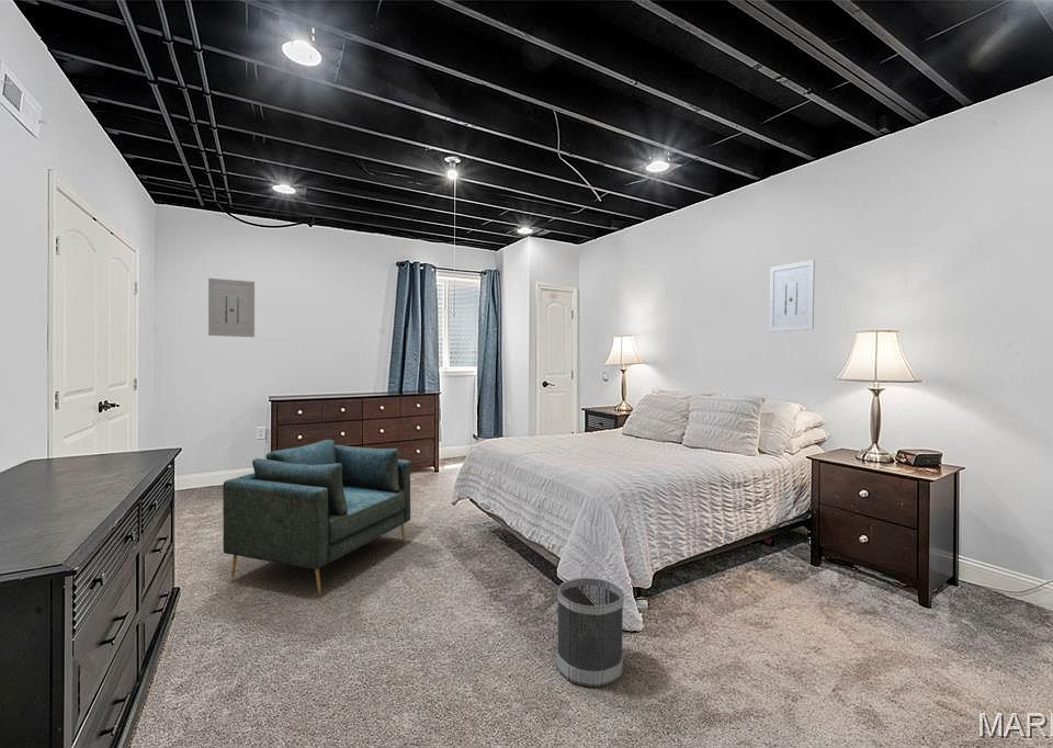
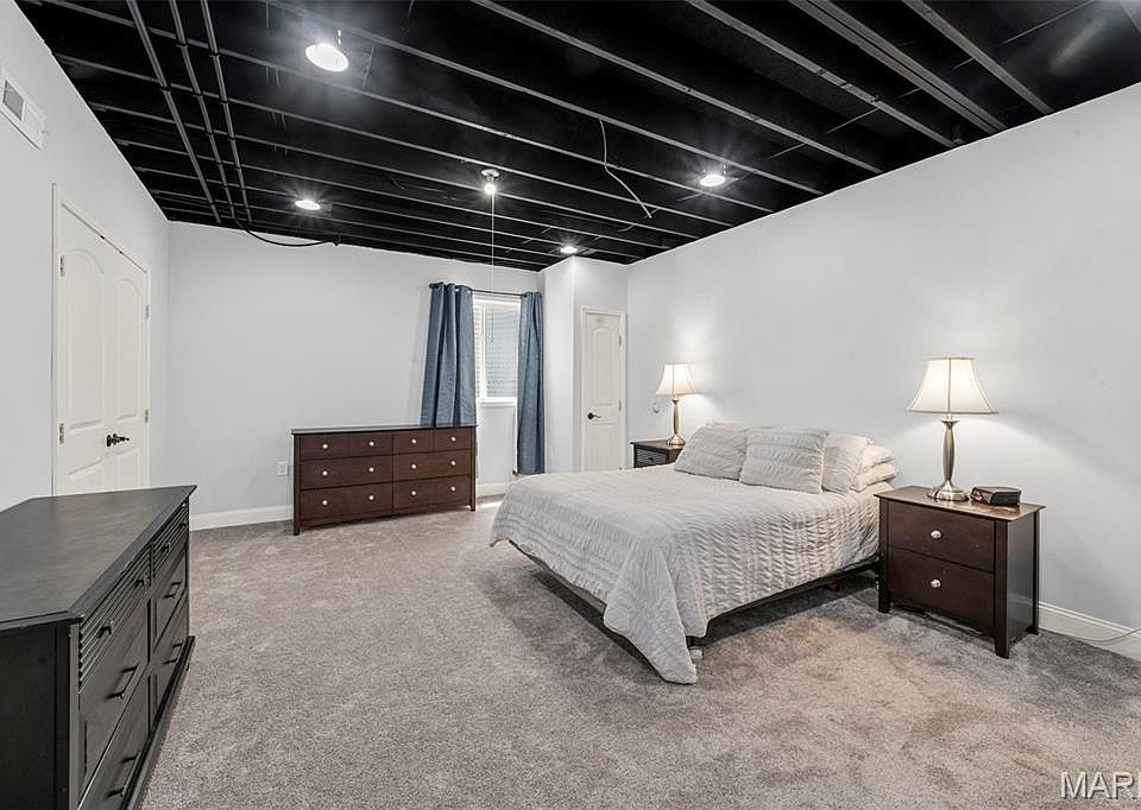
- wastebasket [556,577,625,688]
- armchair [222,439,411,596]
- wall art [768,259,816,333]
- wall art [207,277,256,338]
